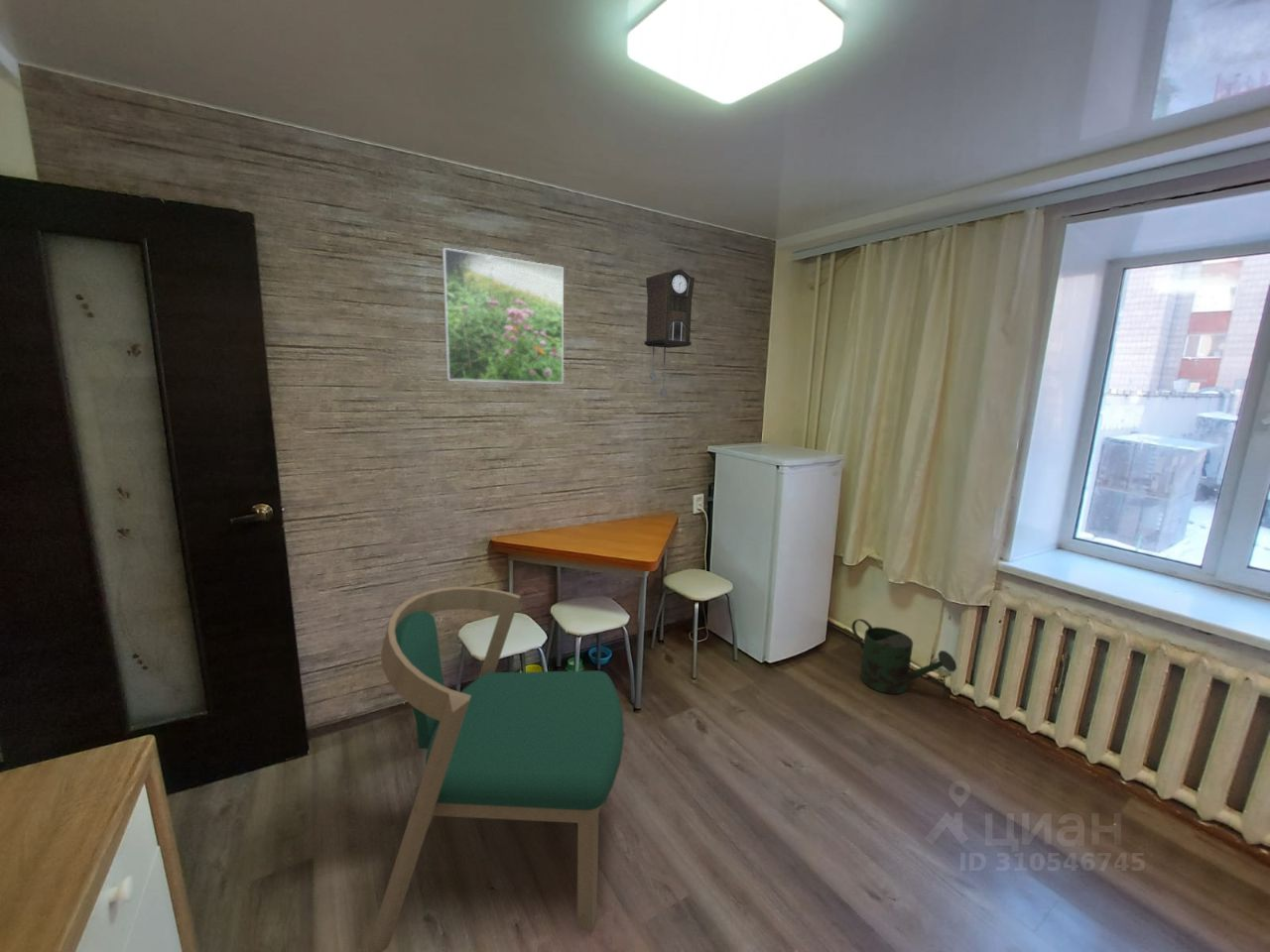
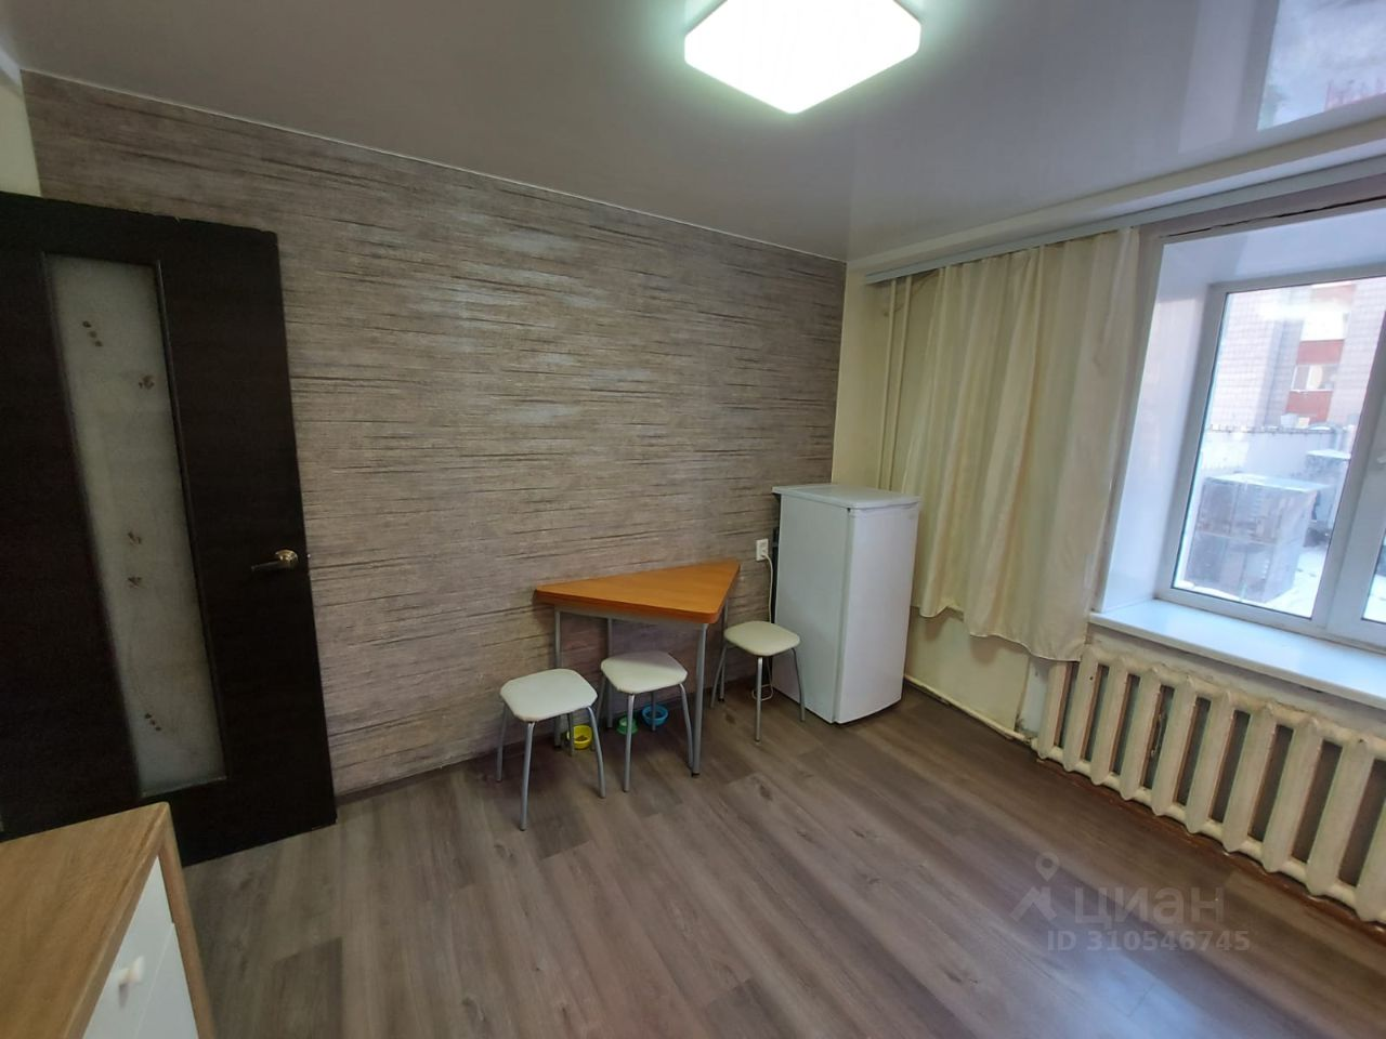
- pendulum clock [644,268,696,396]
- watering can [850,618,957,695]
- dining chair [367,586,625,952]
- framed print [441,247,565,385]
